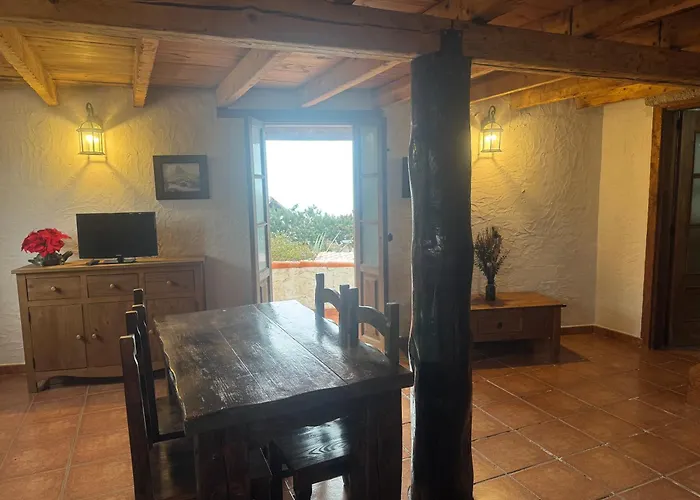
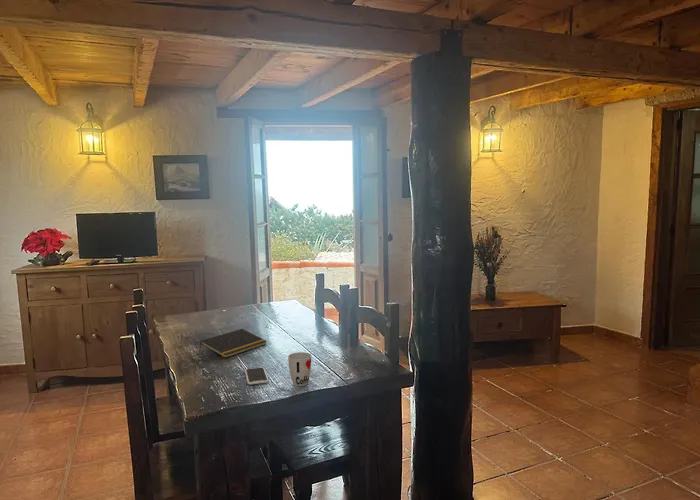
+ notepad [198,328,268,359]
+ smartphone [244,367,270,386]
+ cup [287,351,312,387]
